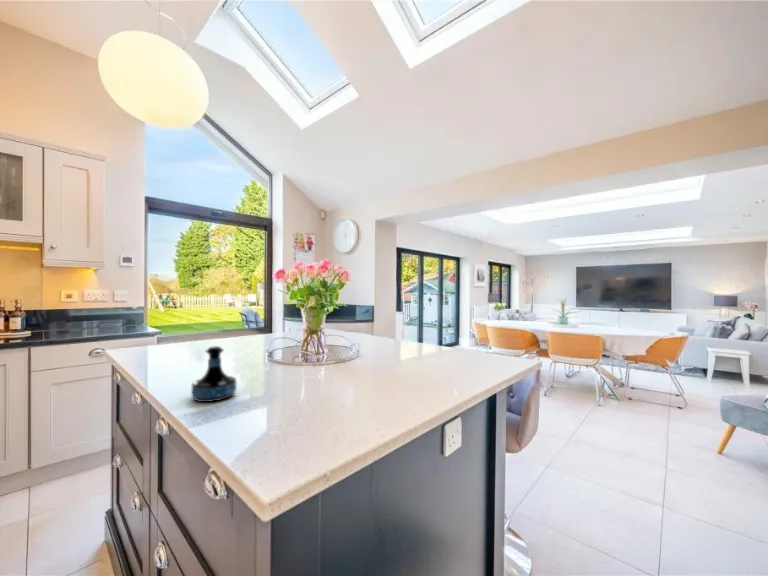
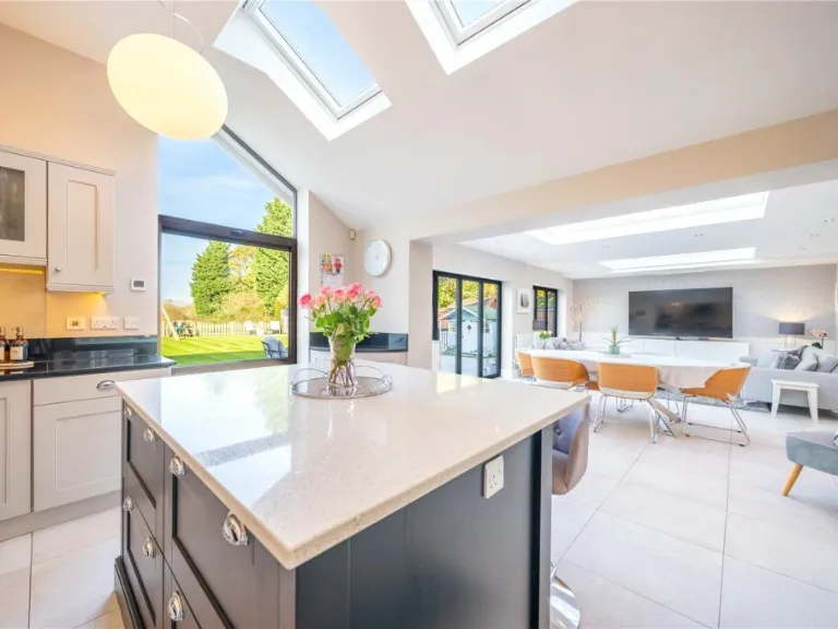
- tequila bottle [191,345,237,403]
